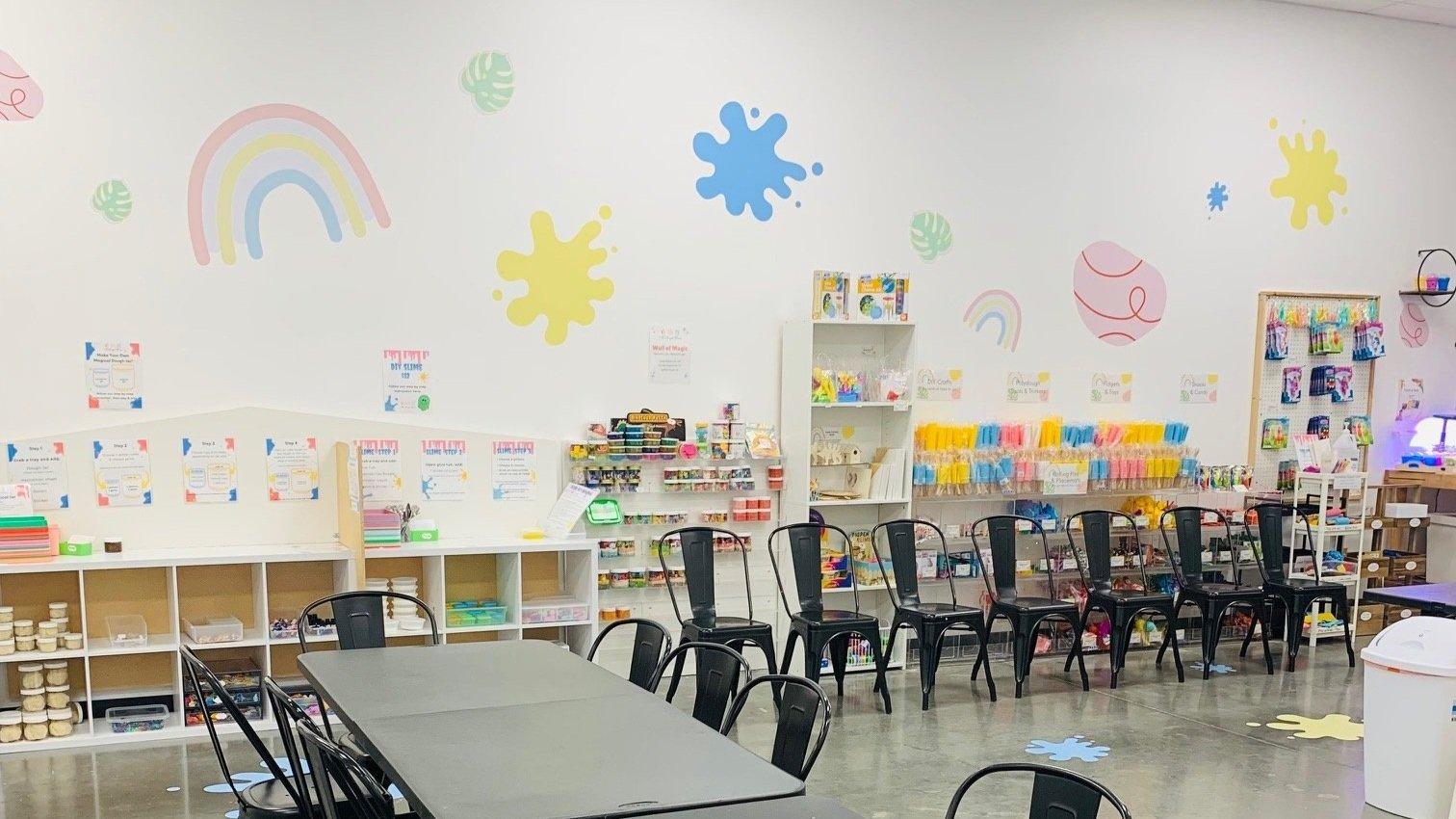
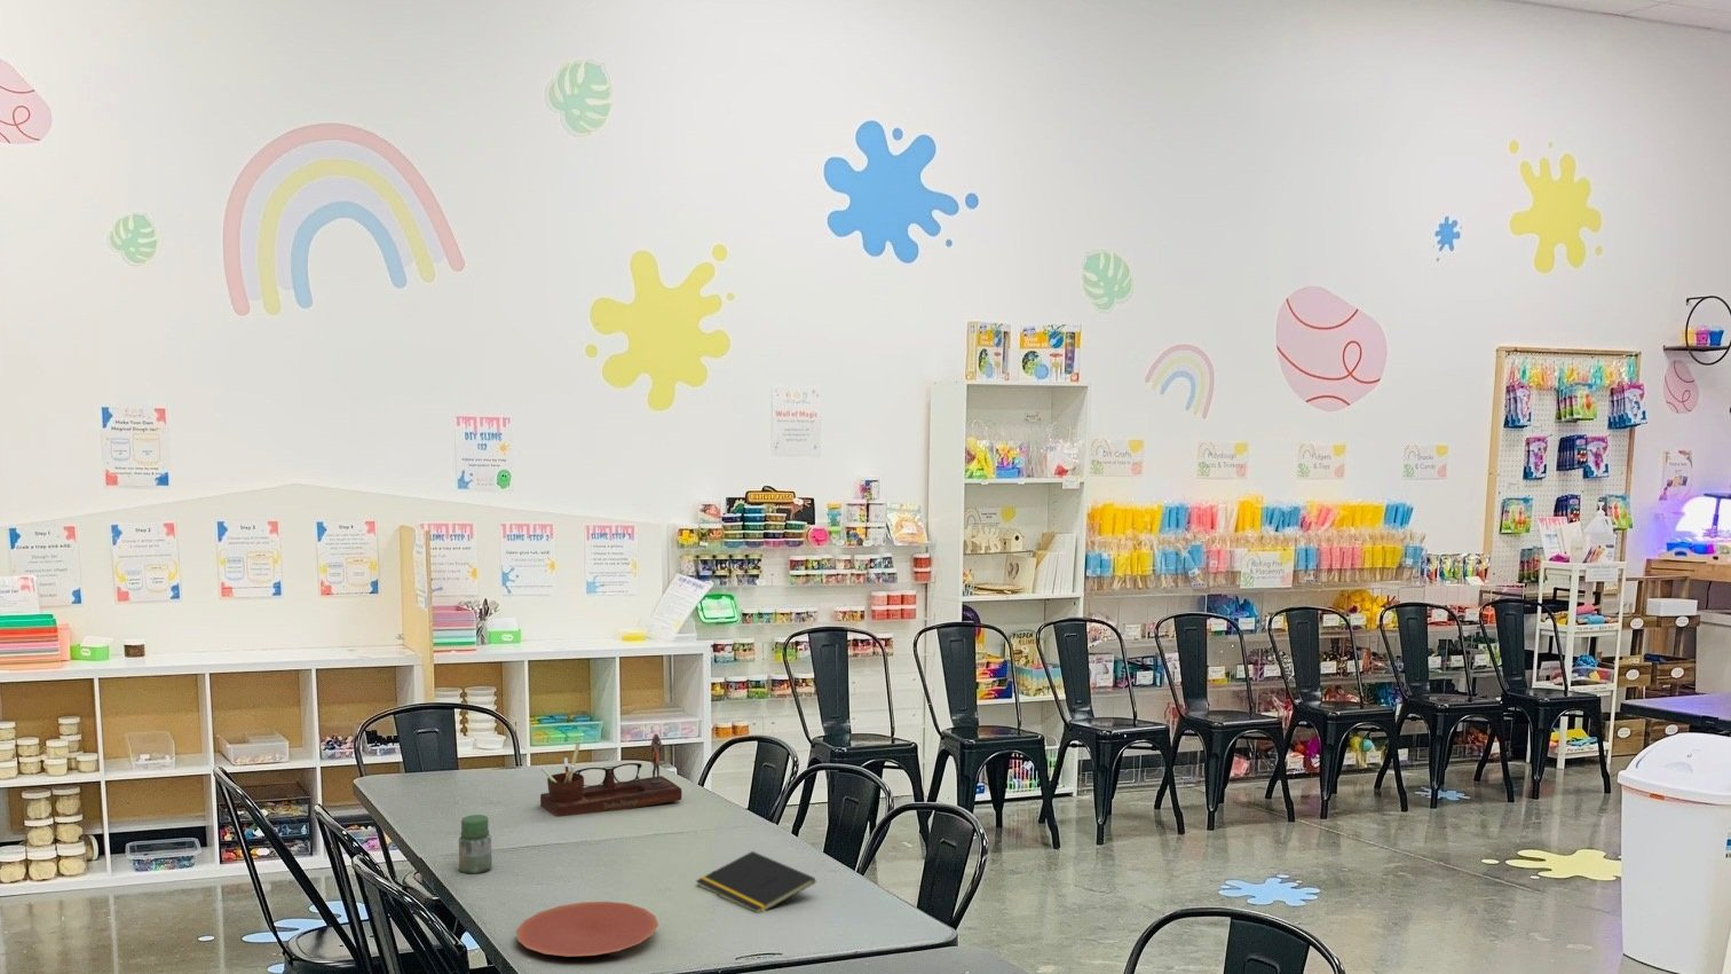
+ jar [458,813,493,874]
+ plate [515,900,660,959]
+ notepad [695,850,817,913]
+ desk organizer [539,733,684,818]
